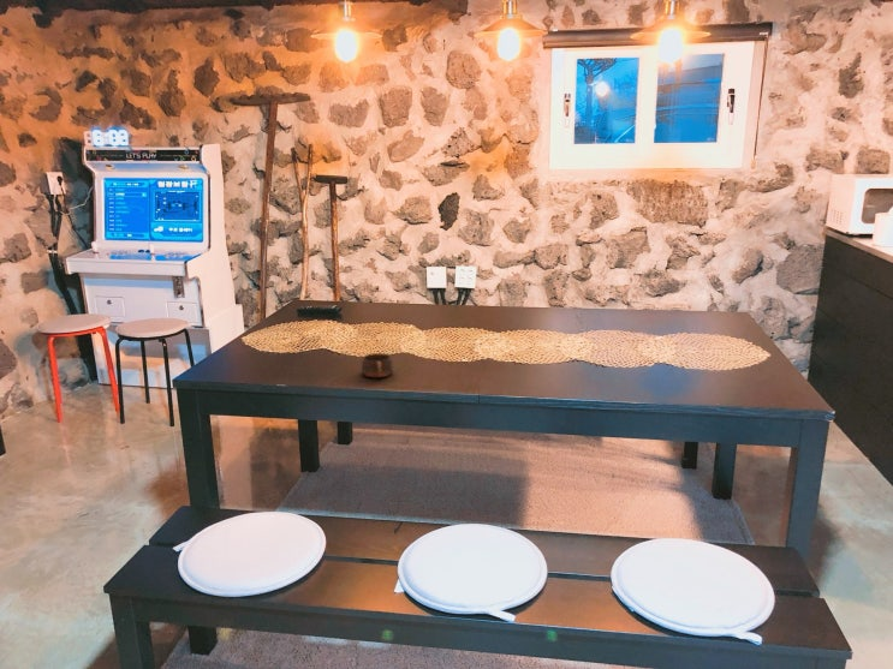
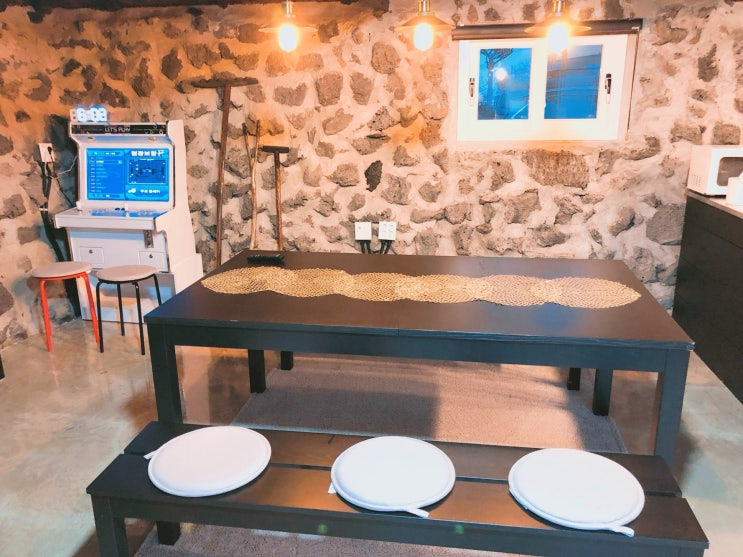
- cup [361,352,394,378]
